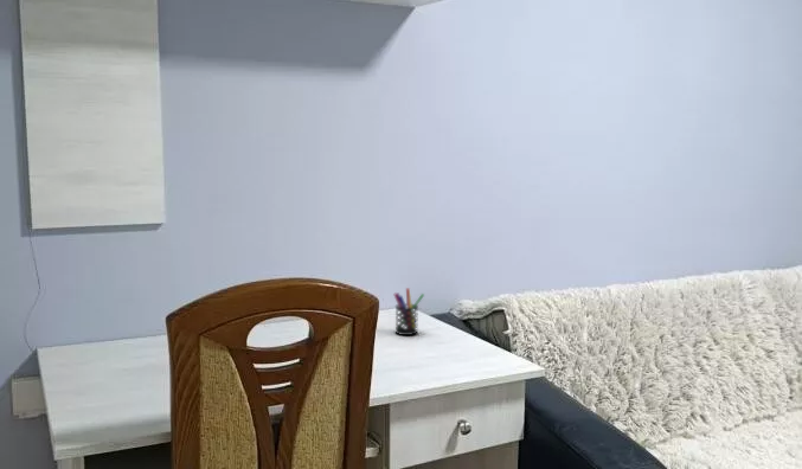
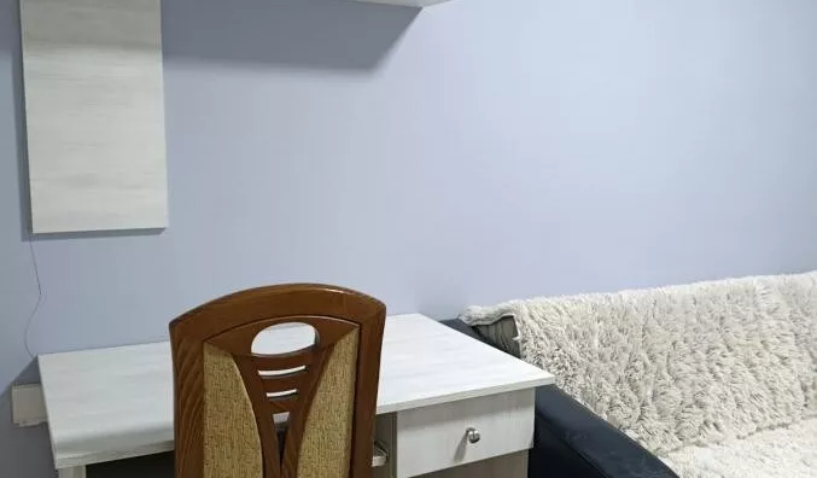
- pen holder [393,287,425,336]
